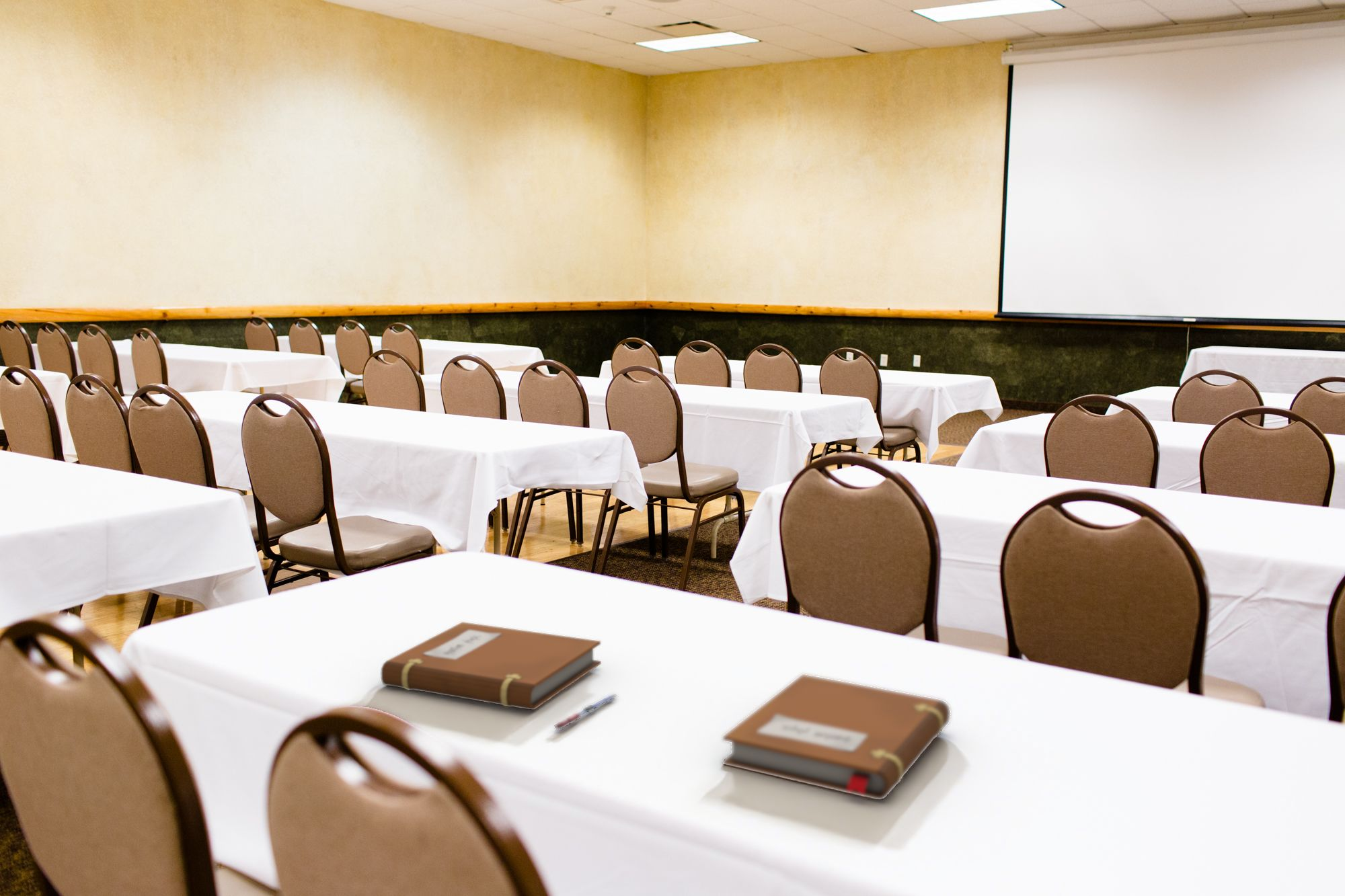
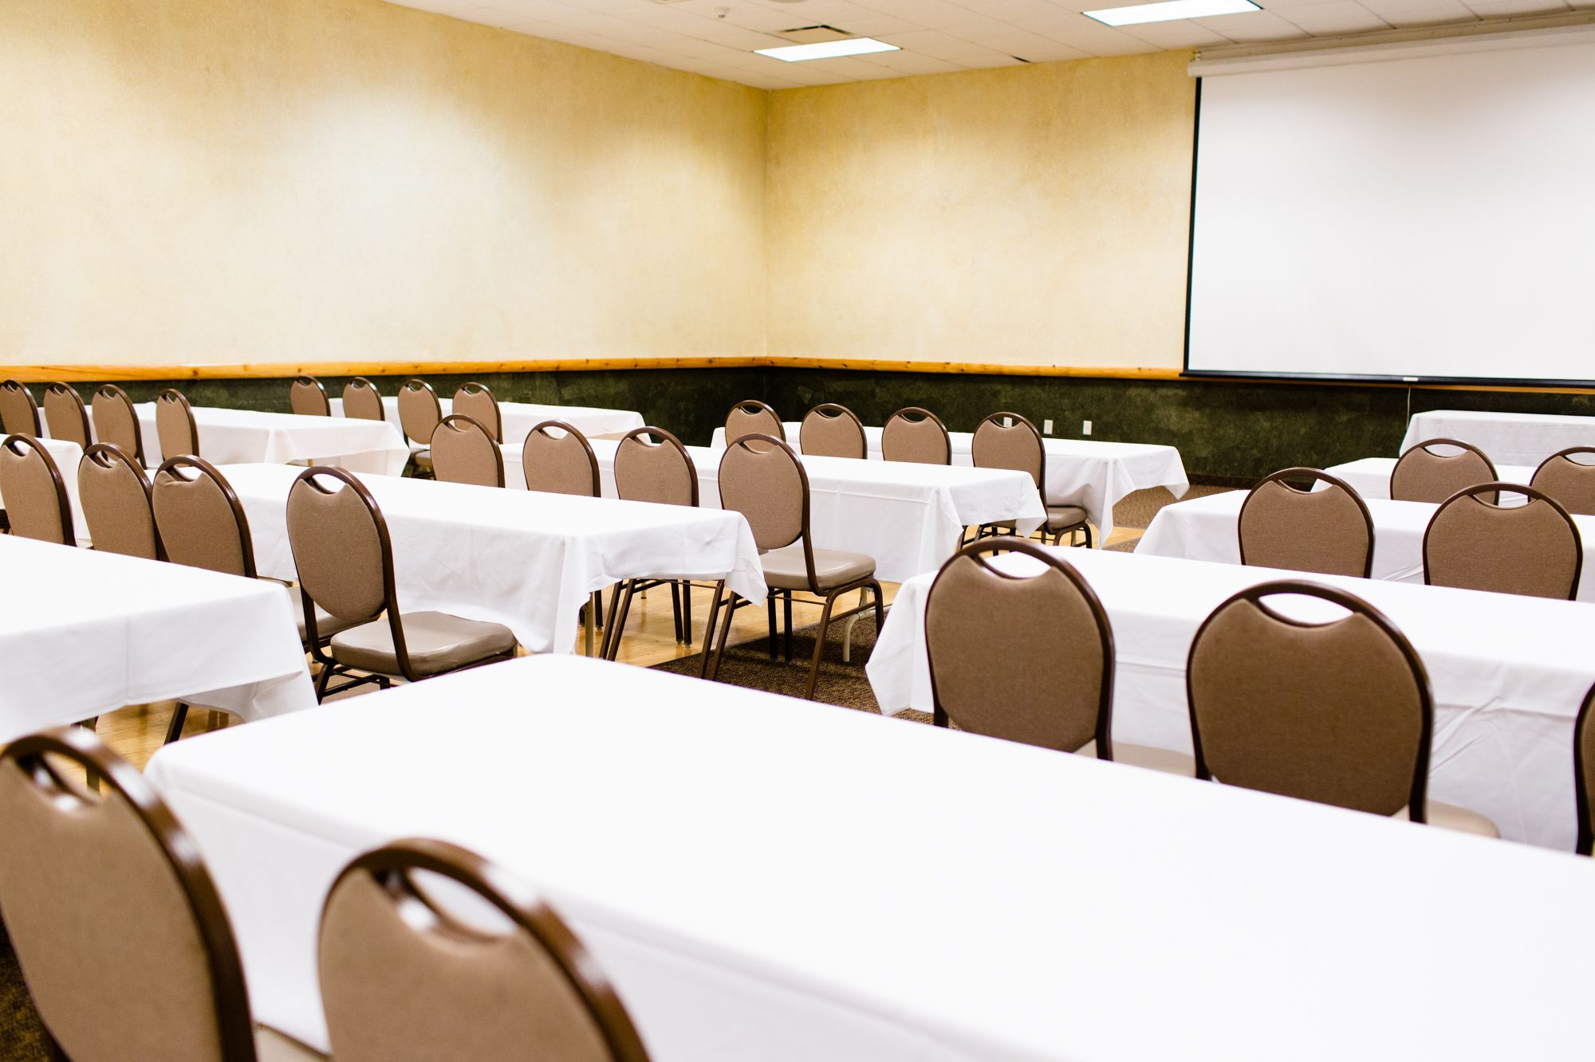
- pen [553,693,619,730]
- notebook [380,621,602,711]
- notebook [722,674,951,801]
